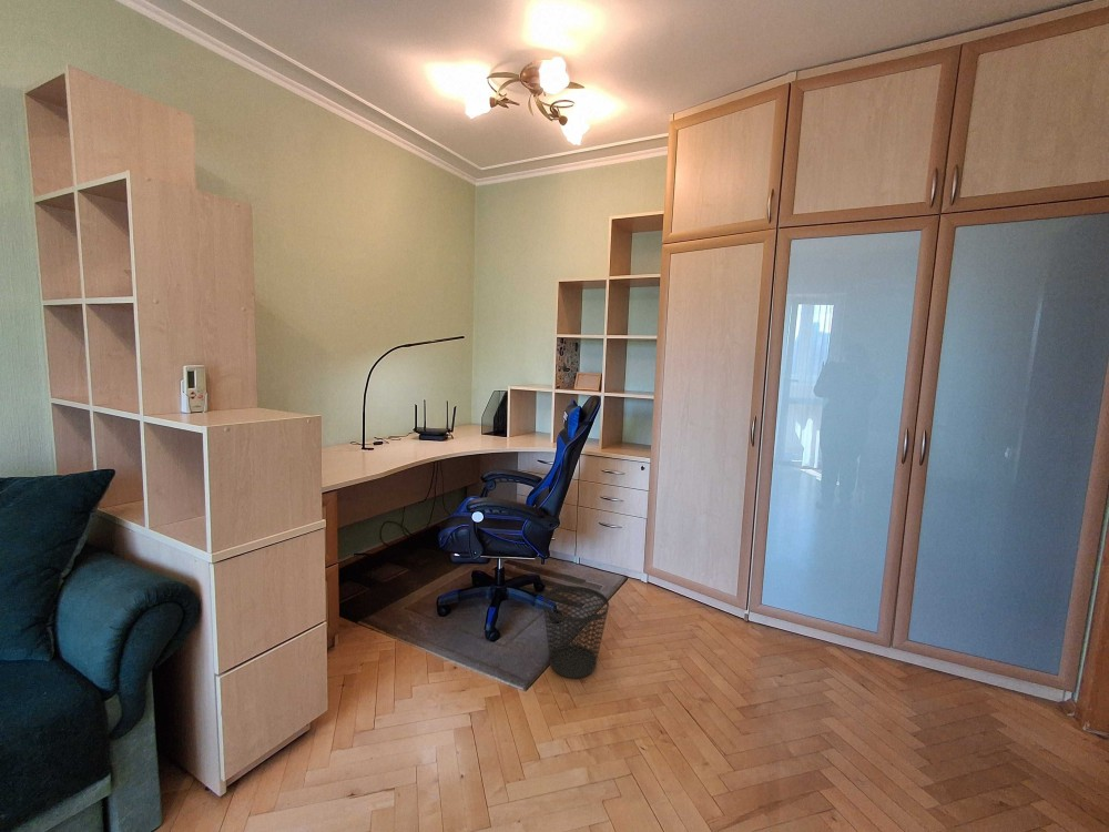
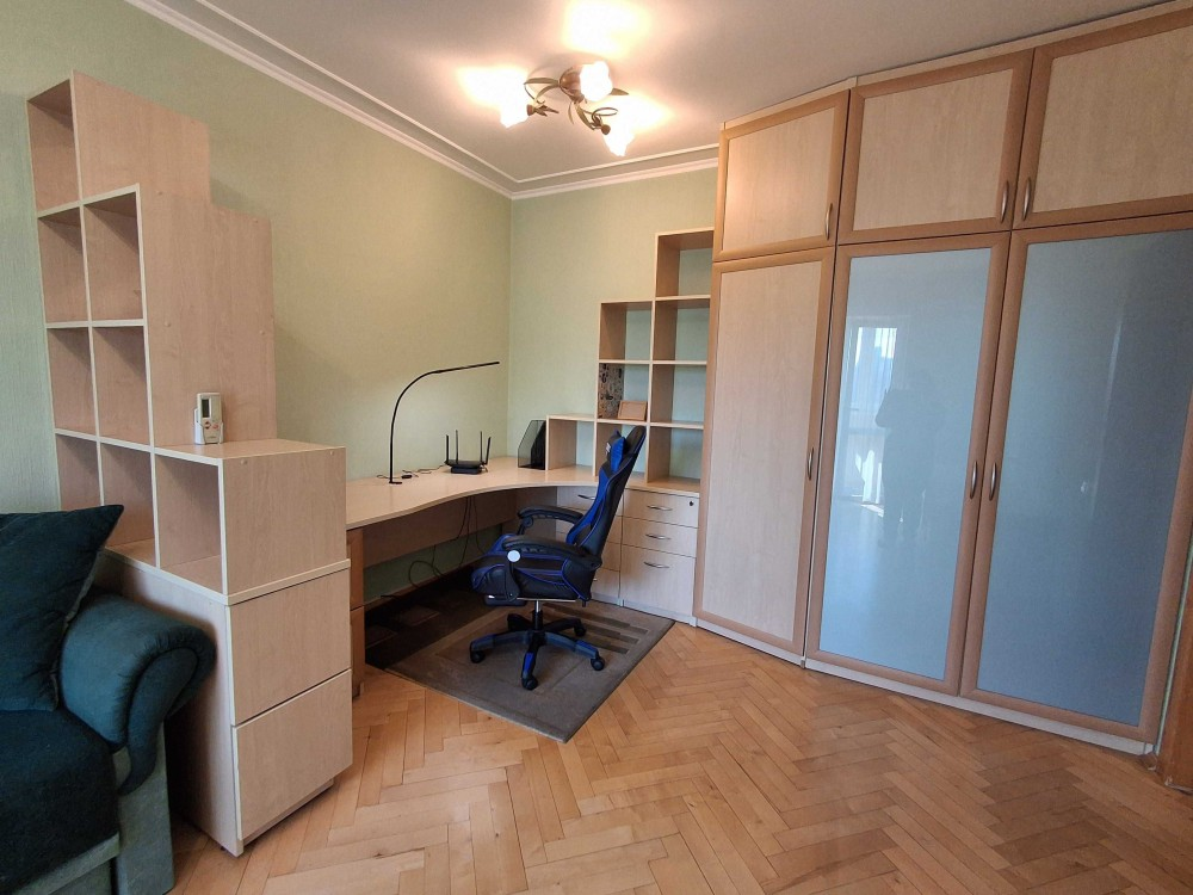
- wastebasket [542,585,610,679]
